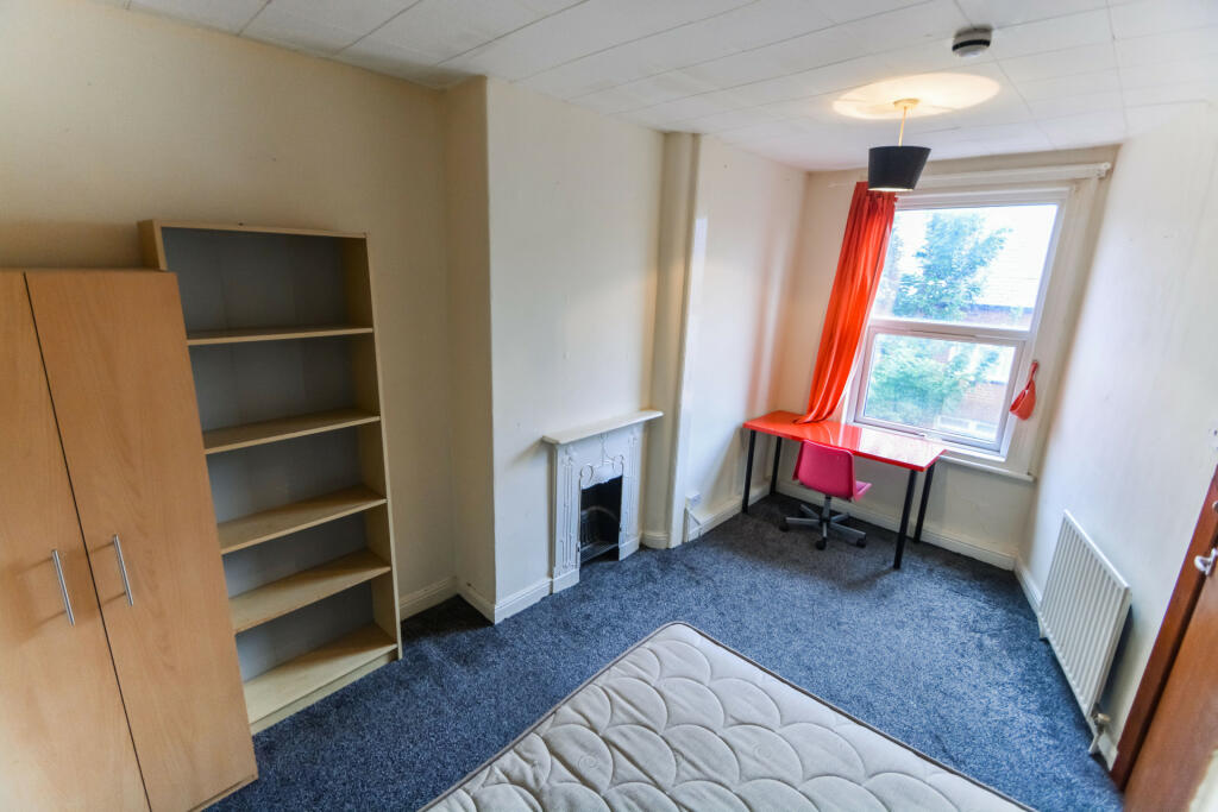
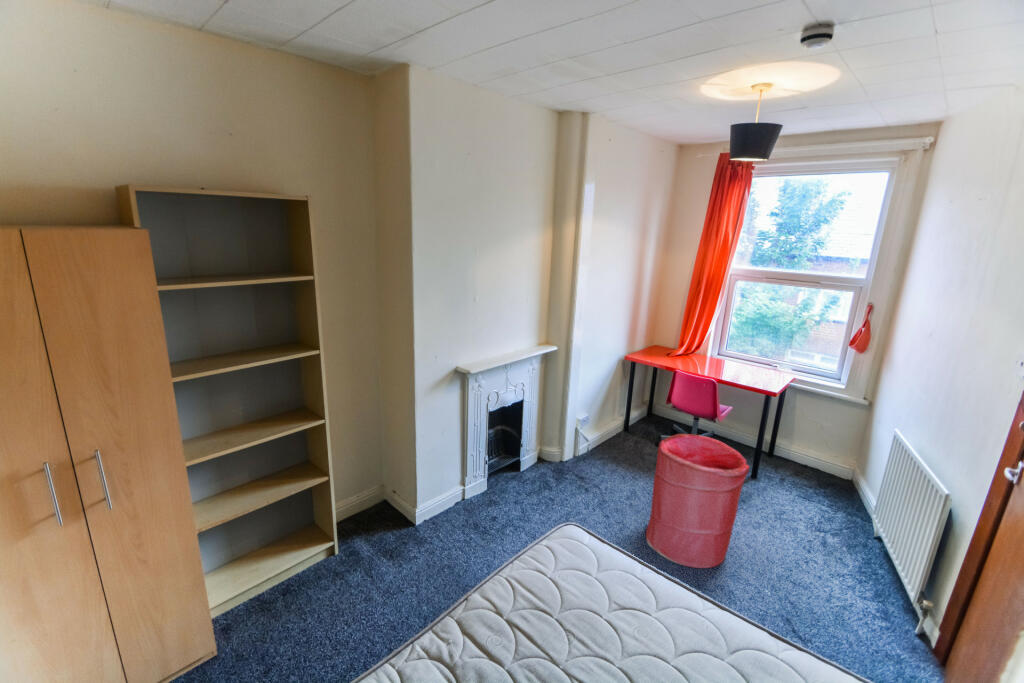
+ laundry hamper [645,433,750,569]
